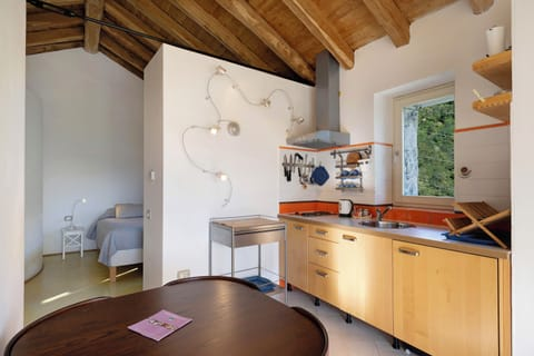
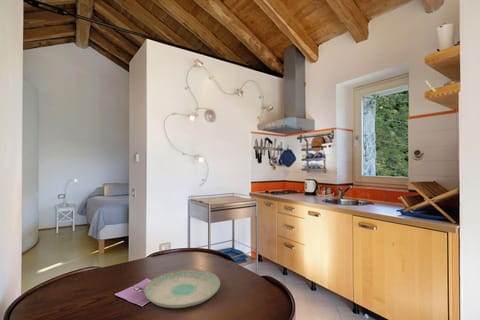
+ plate [143,268,221,309]
